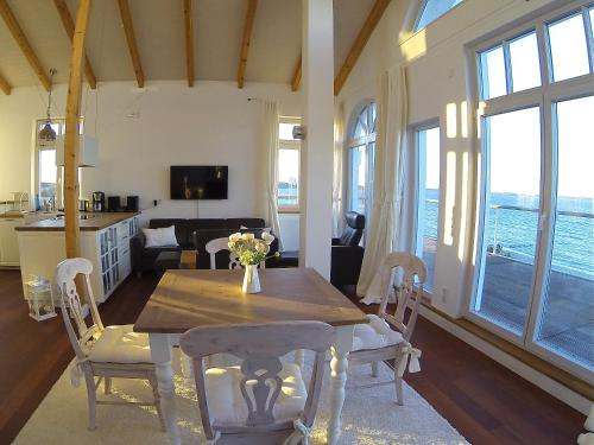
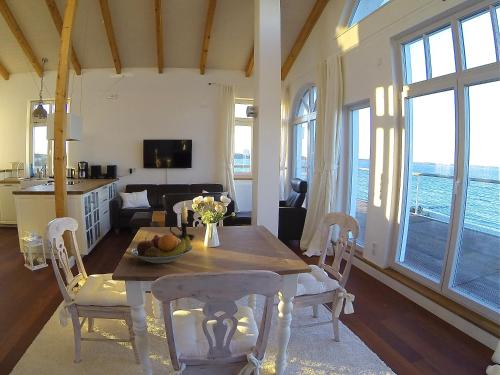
+ fruit bowl [129,233,194,264]
+ candle holder [169,201,196,241]
